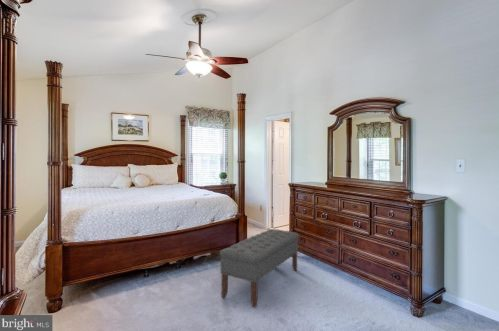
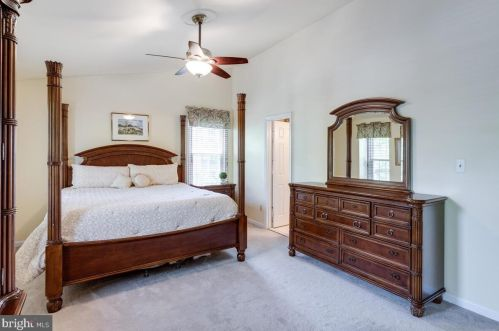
- bench [218,228,300,308]
